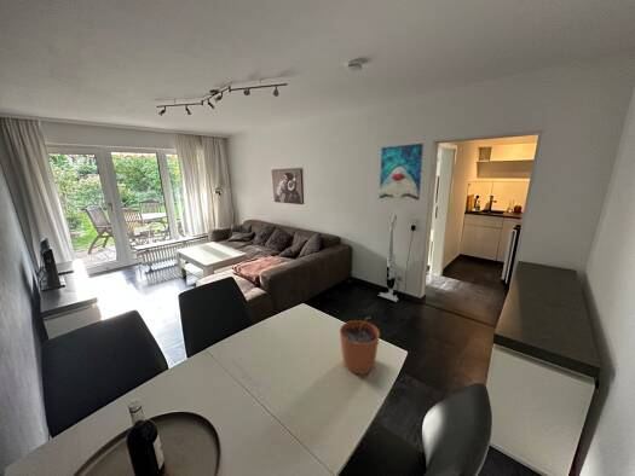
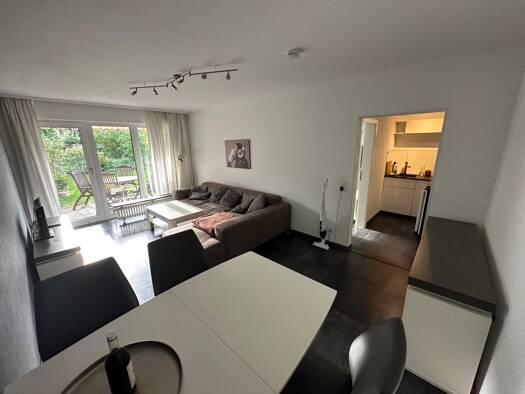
- plant pot [339,315,381,375]
- wall art [379,143,425,202]
